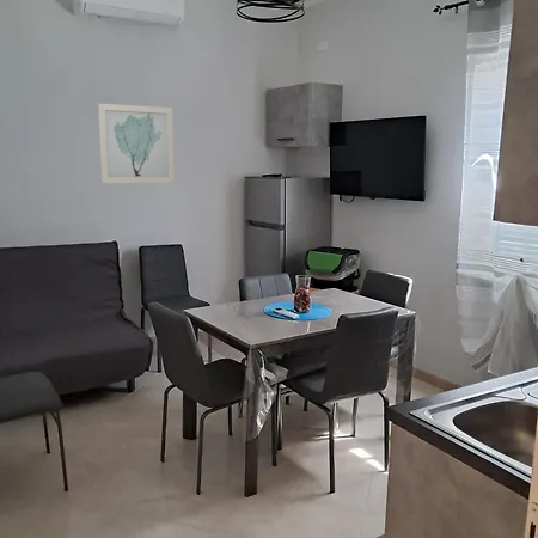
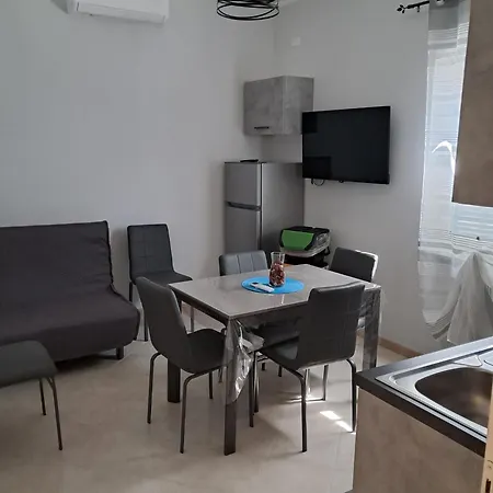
- wall art [97,103,176,184]
